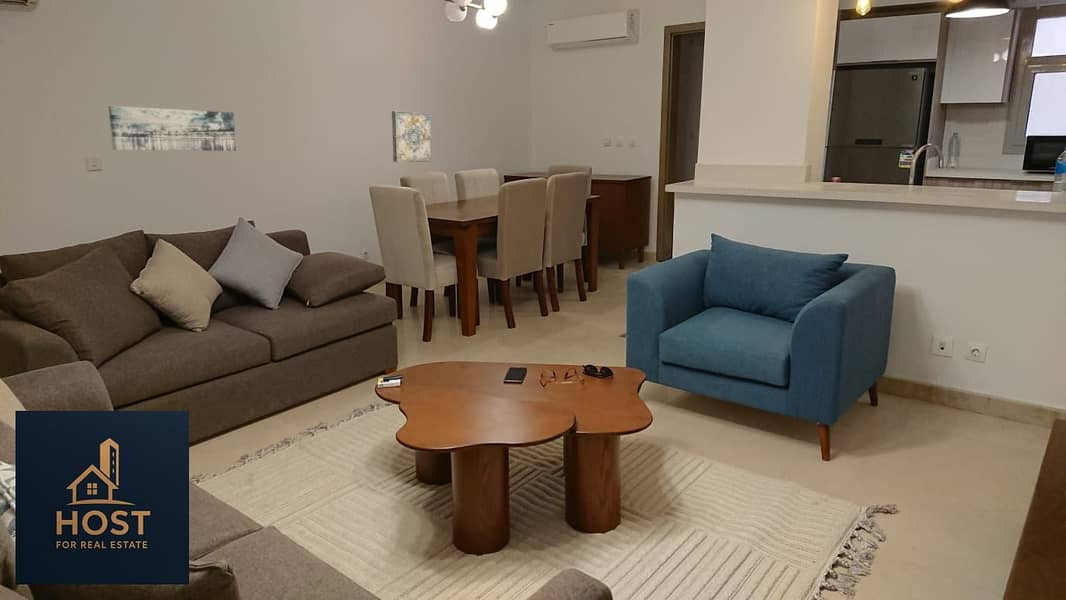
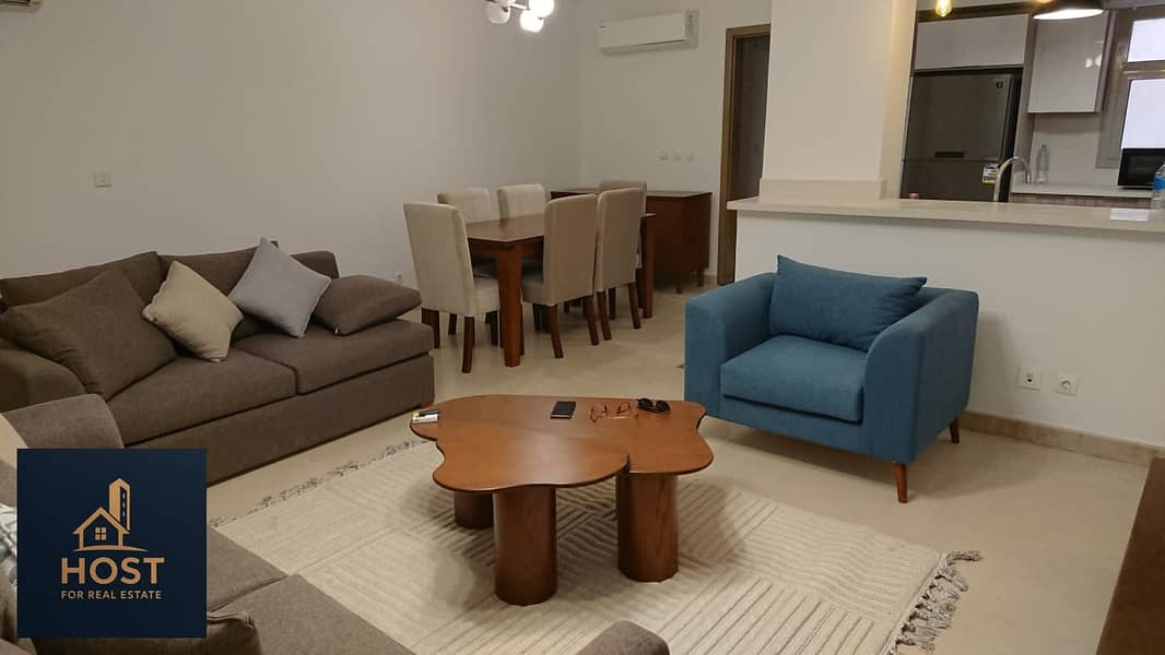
- wall art [391,110,433,163]
- wall art [107,105,237,152]
